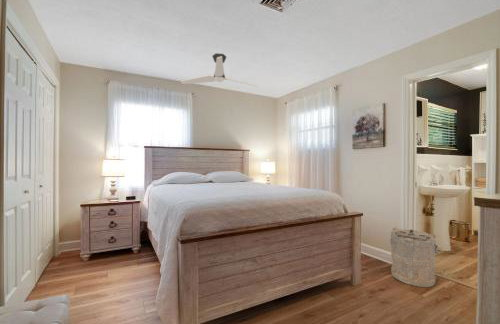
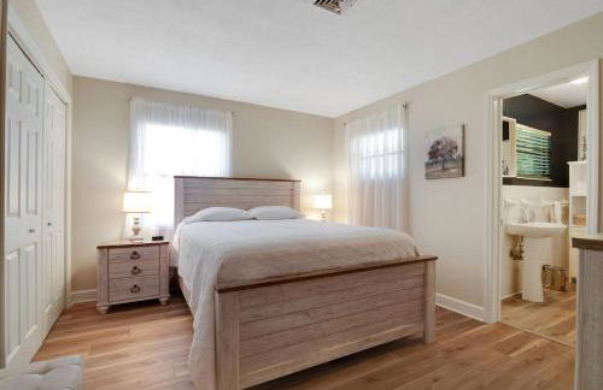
- laundry hamper [389,226,443,288]
- ceiling fan [179,52,258,88]
